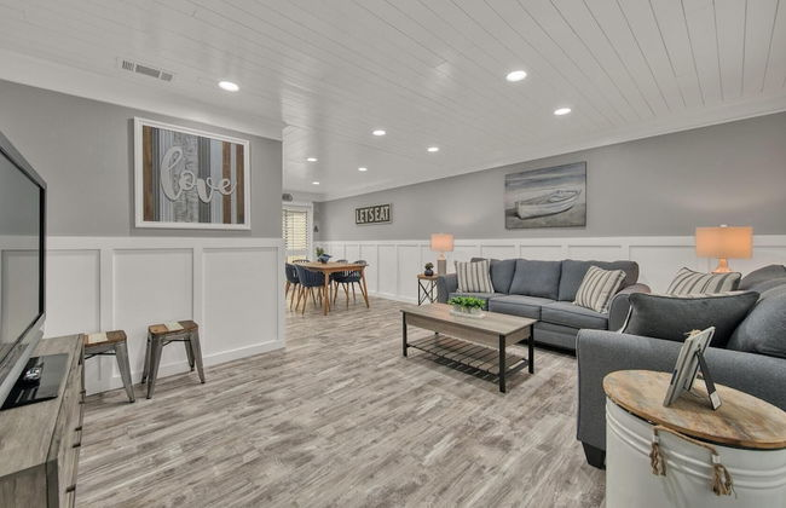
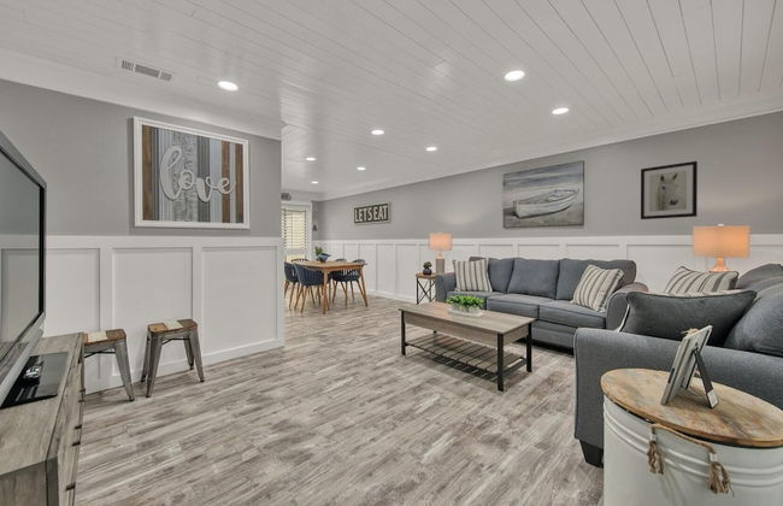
+ wall art [640,160,699,220]
